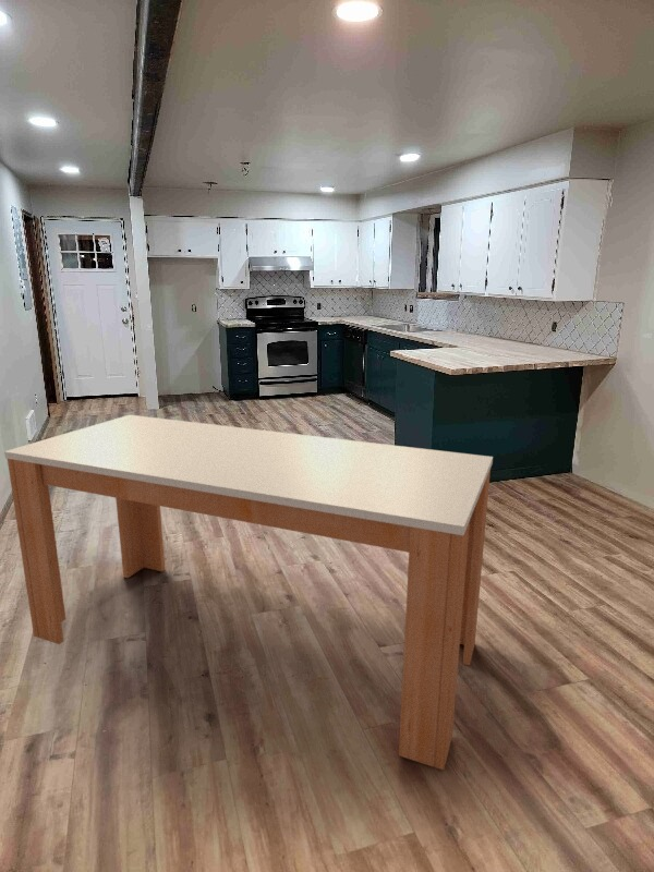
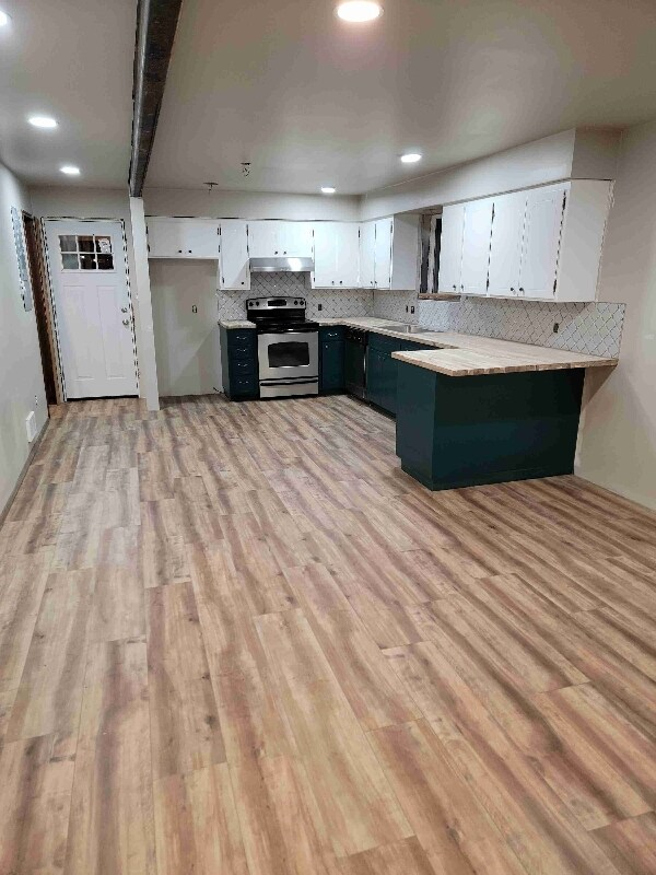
- dining table [3,414,494,771]
